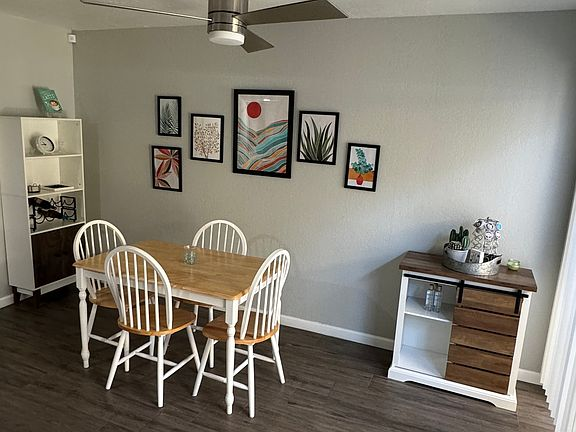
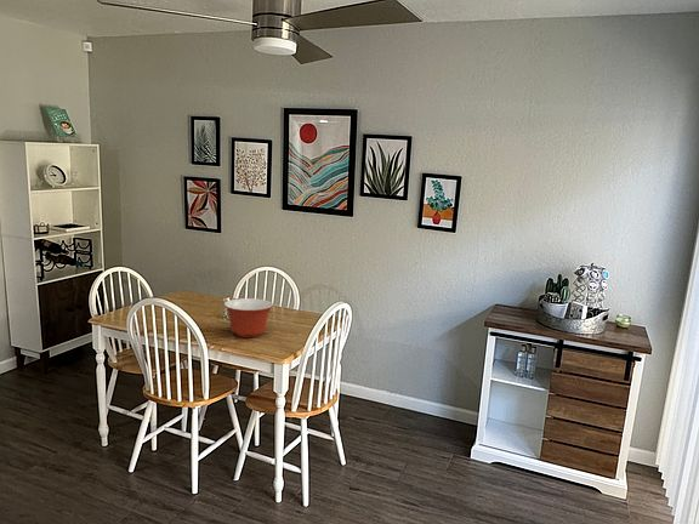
+ mixing bowl [223,297,274,338]
